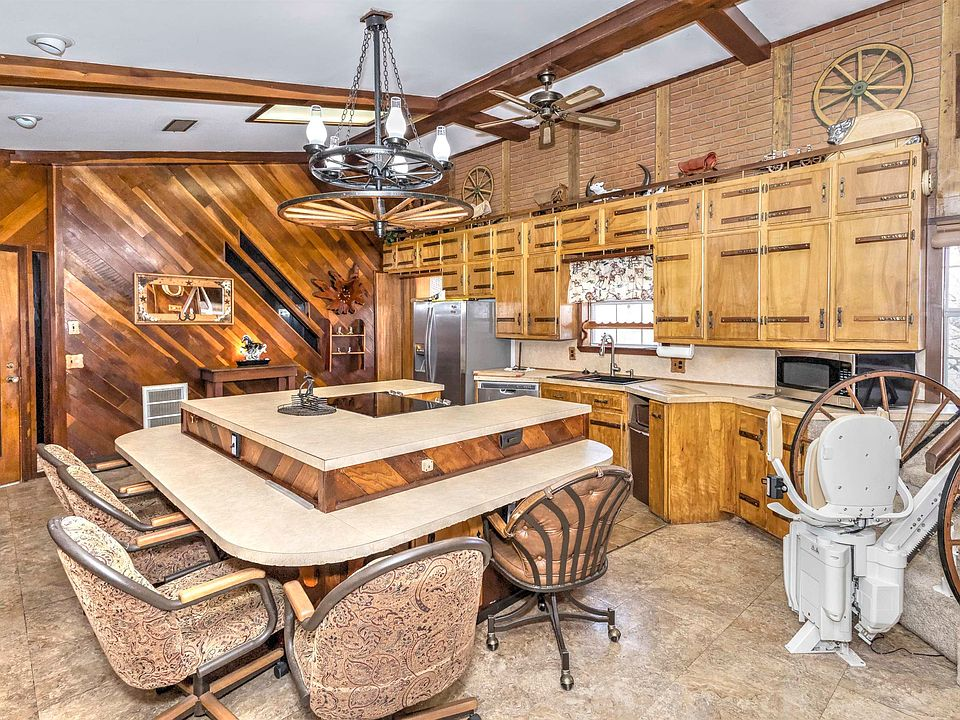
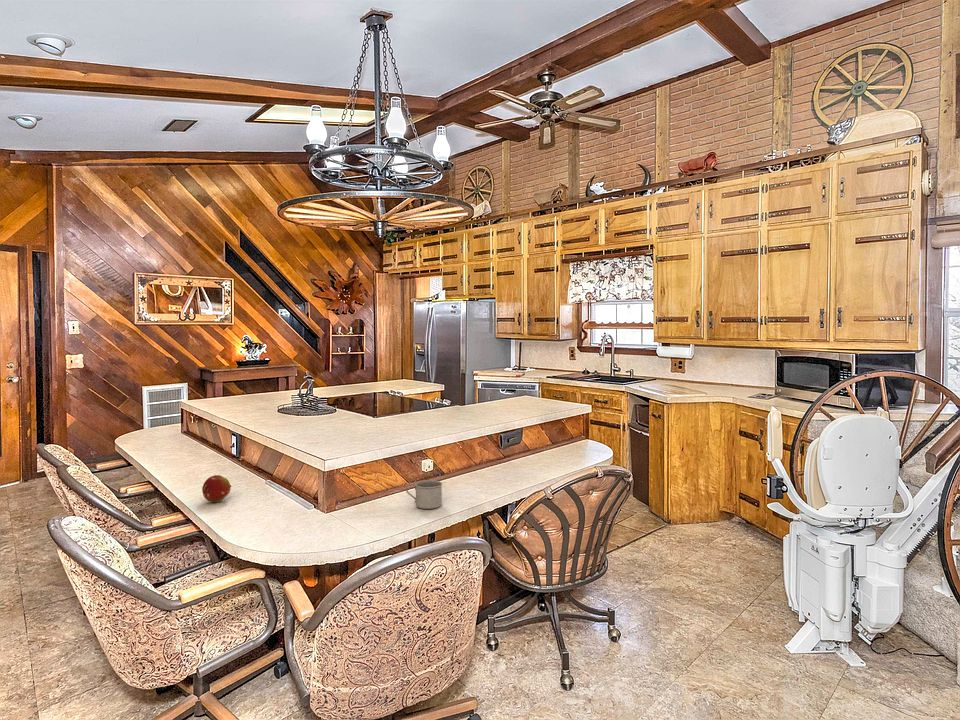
+ fruit [201,474,232,503]
+ mug [405,479,443,510]
